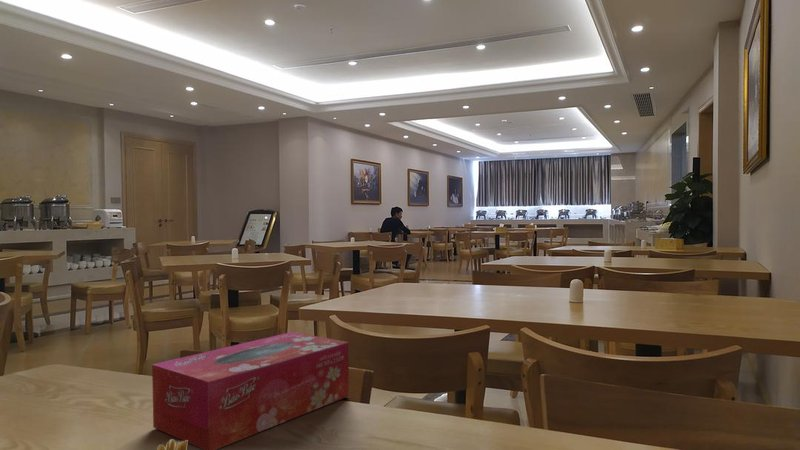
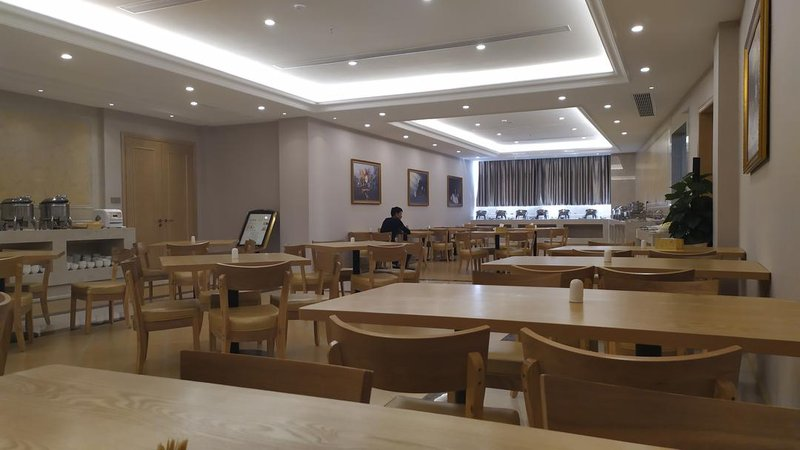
- tissue box [151,331,350,450]
